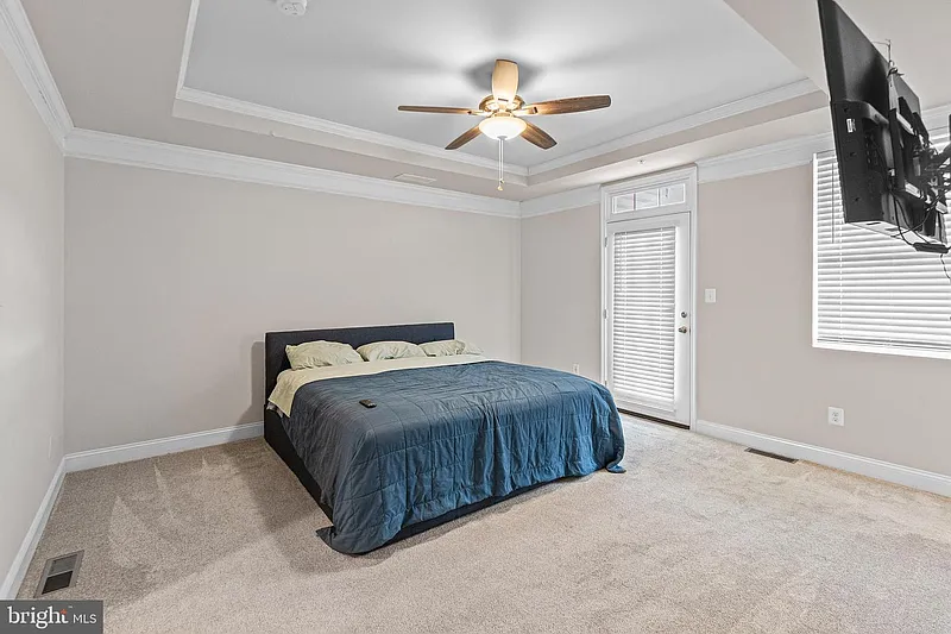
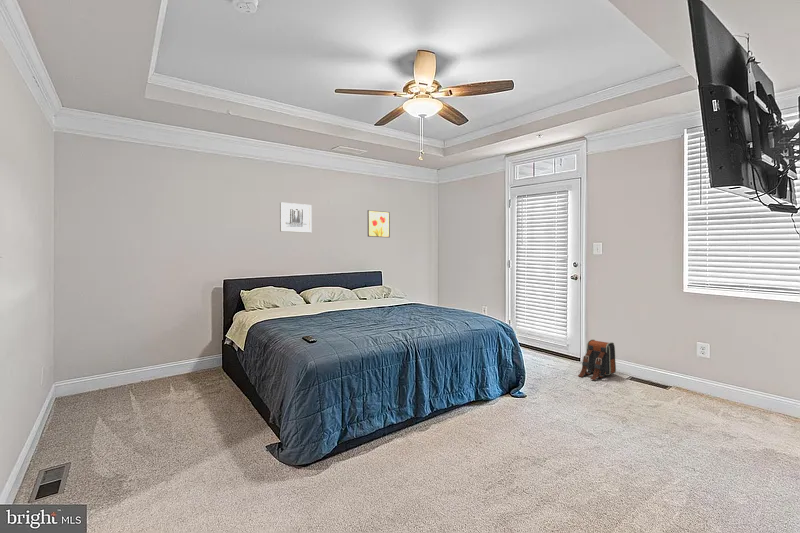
+ wall art [367,209,391,238]
+ backpack [577,338,617,381]
+ wall art [279,202,313,234]
